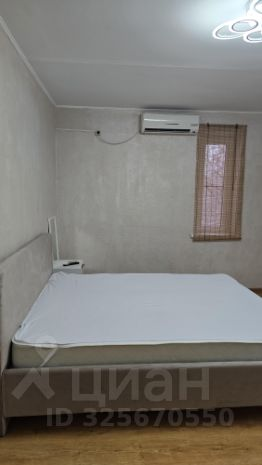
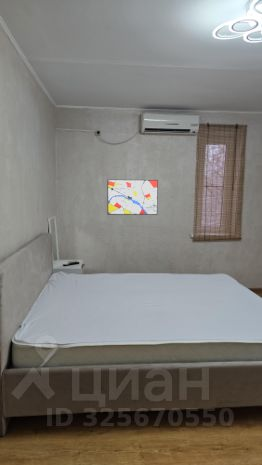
+ wall art [106,179,159,216]
